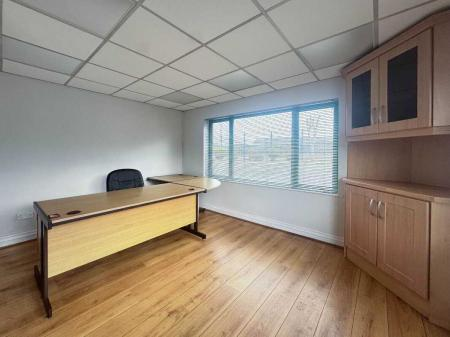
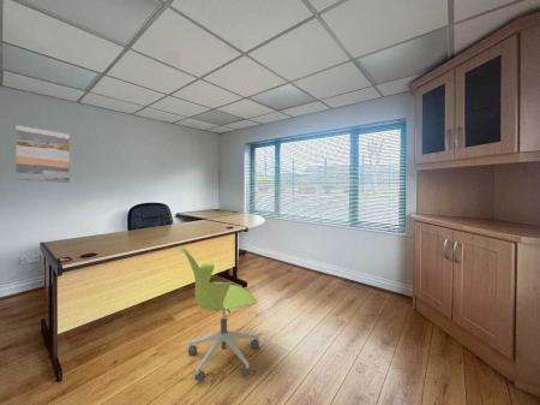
+ wall art [14,124,71,184]
+ office chair [176,245,260,383]
